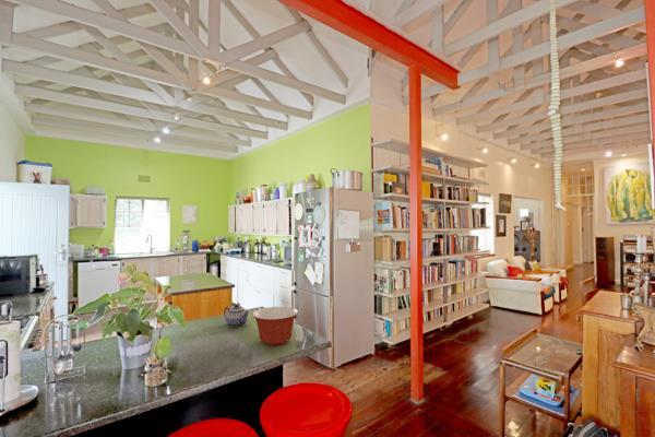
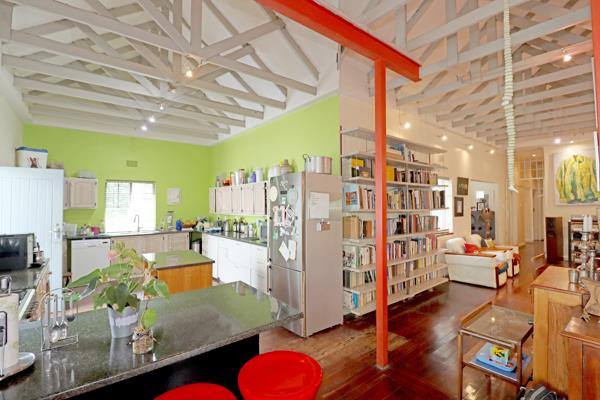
- teapot [223,304,250,328]
- mixing bowl [251,306,299,346]
